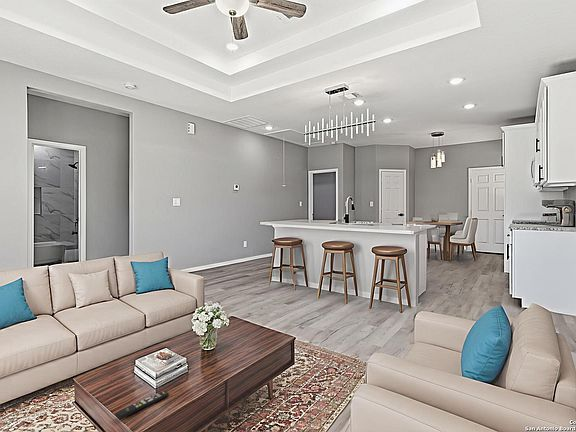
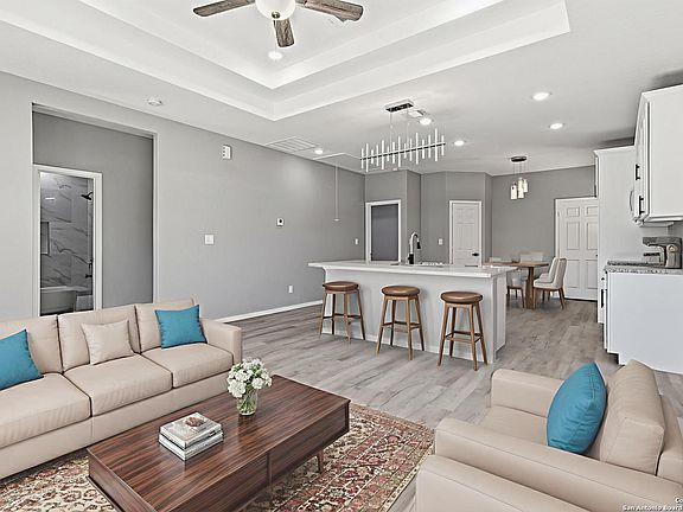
- remote control [114,390,170,421]
